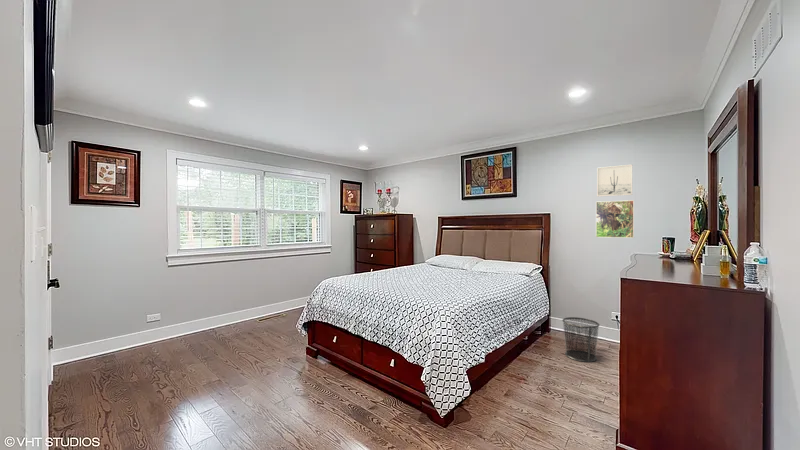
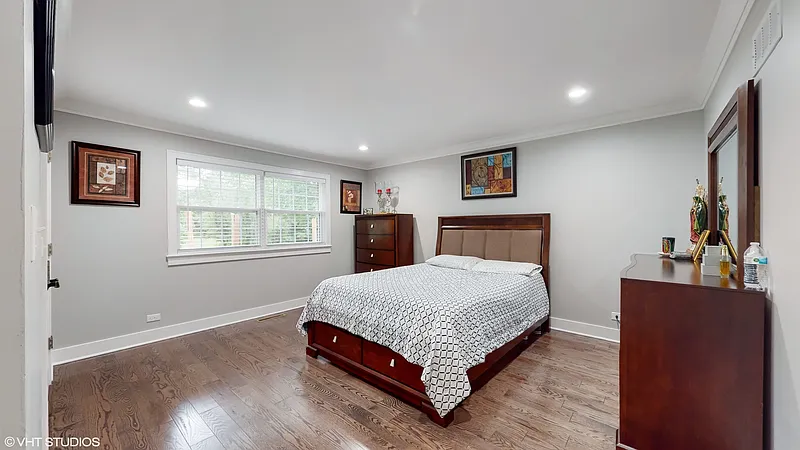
- waste bin [561,316,600,363]
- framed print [595,199,635,239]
- wall art [596,164,633,198]
